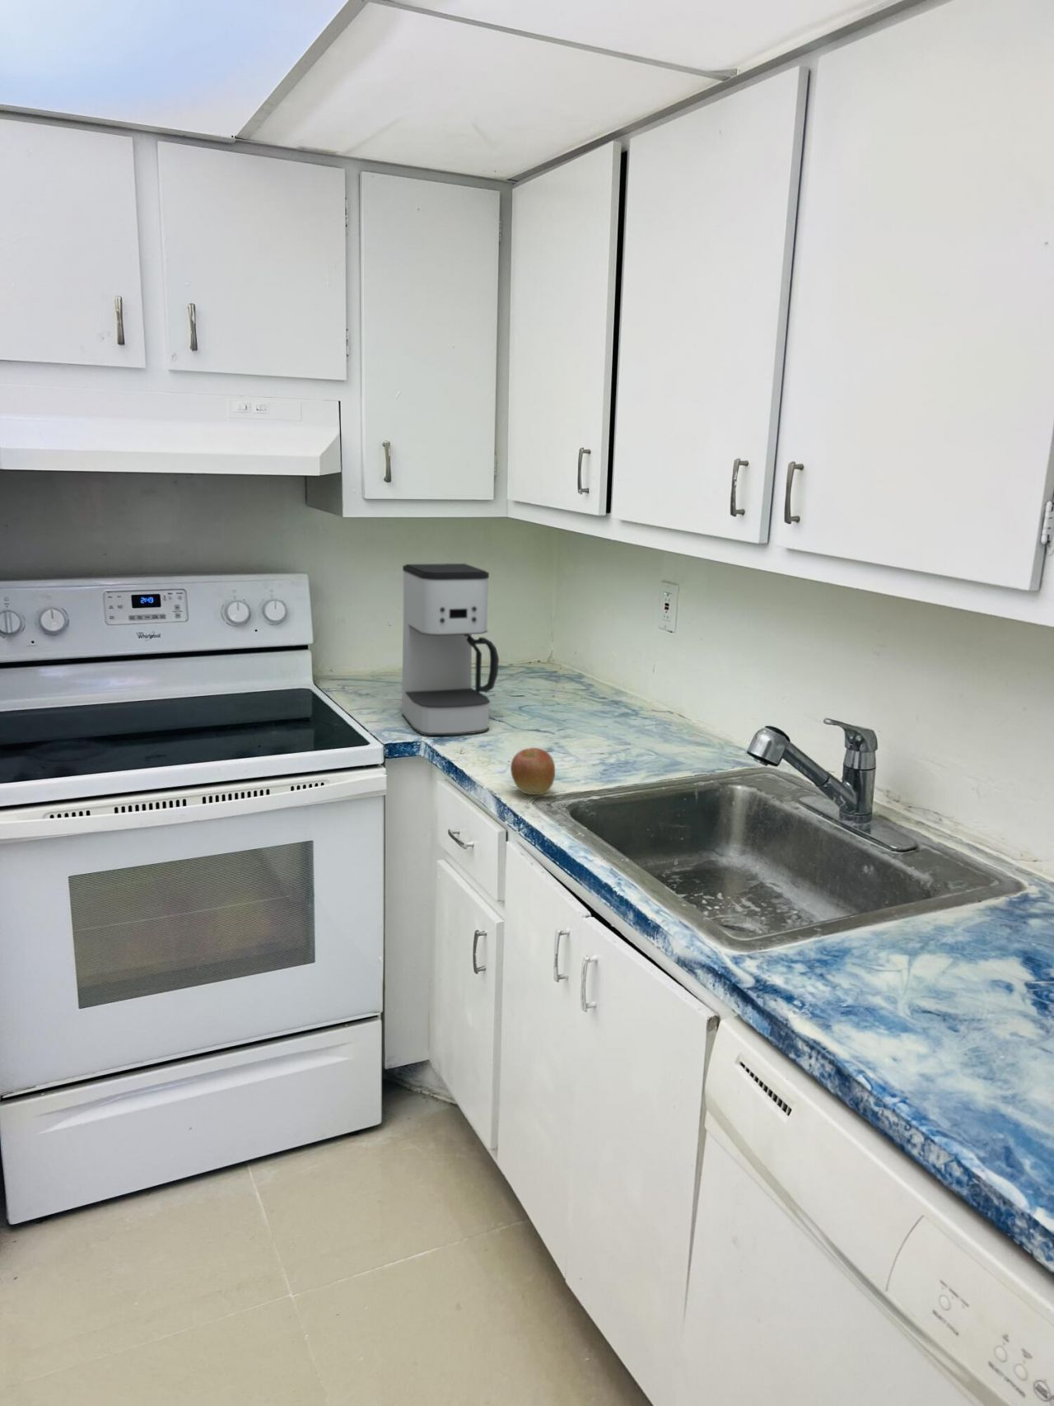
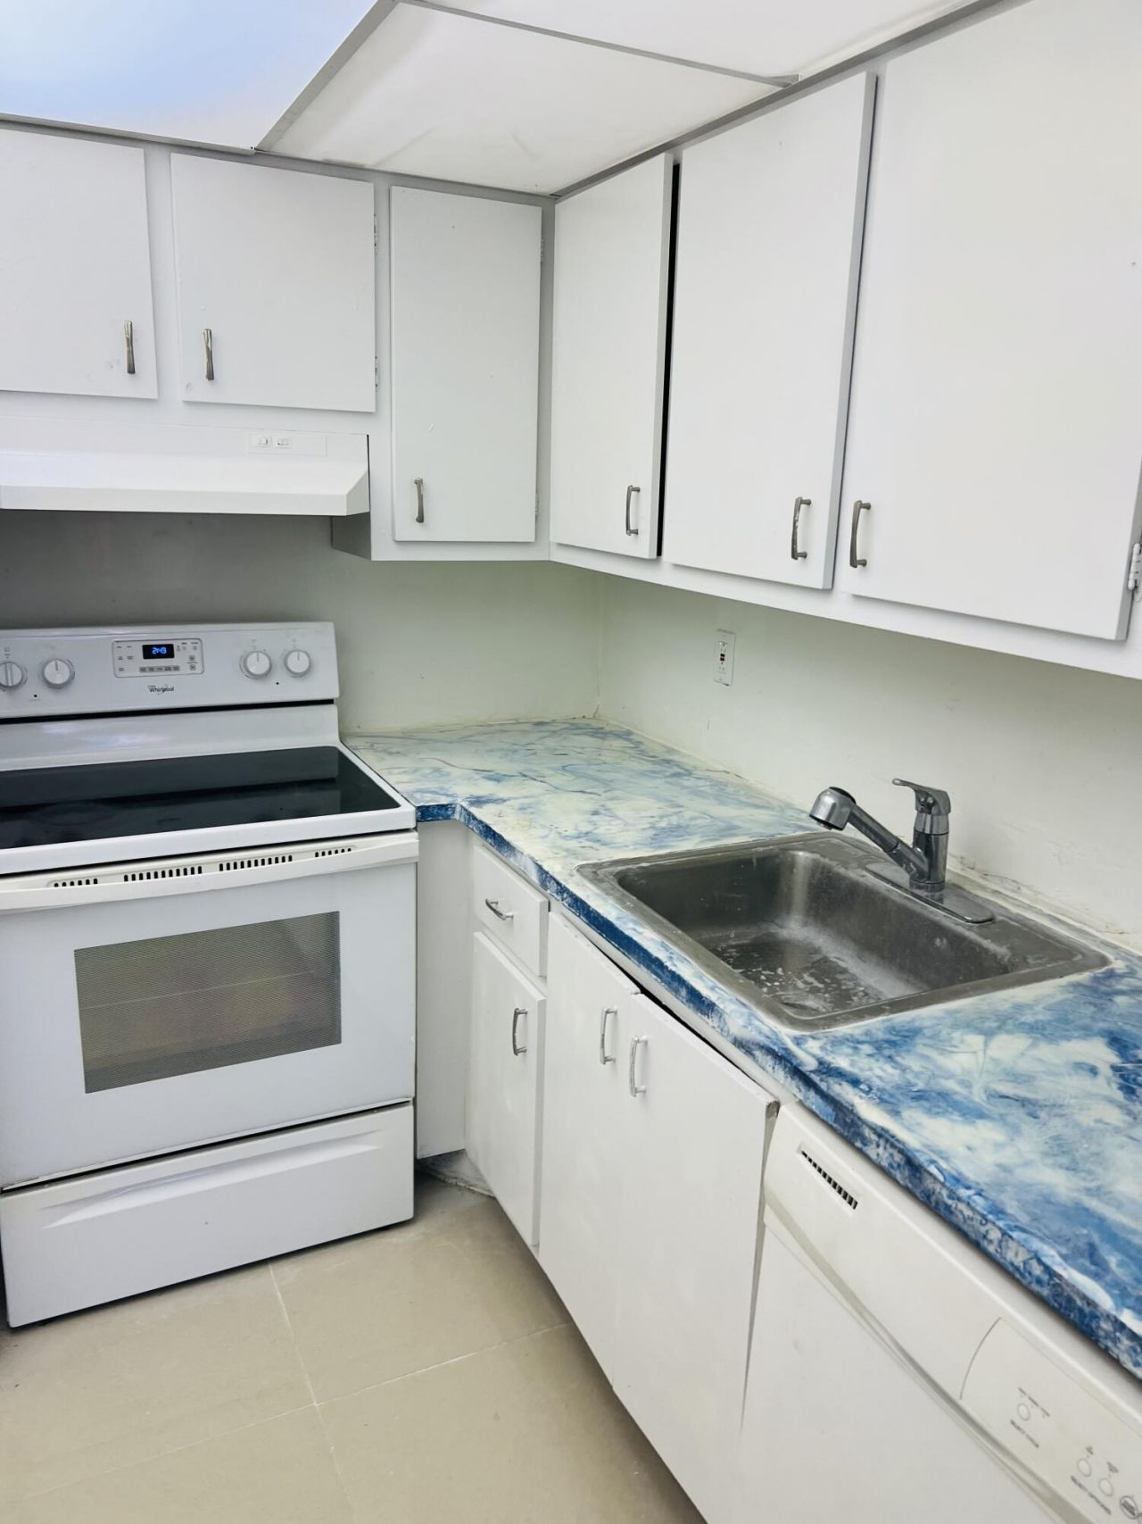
- apple [509,747,556,796]
- coffee maker [401,562,499,736]
